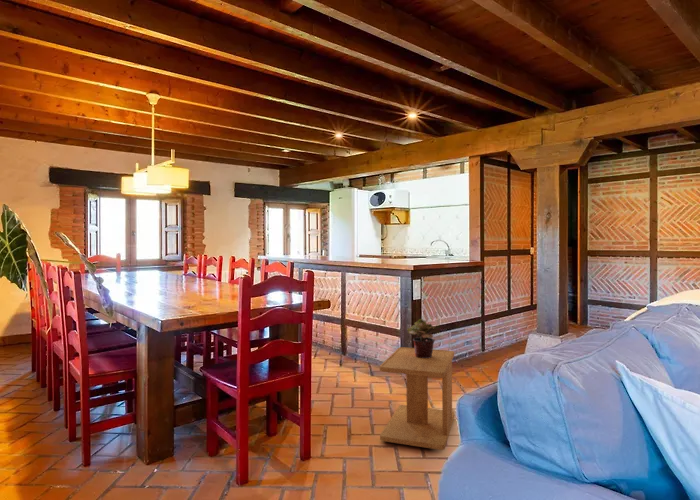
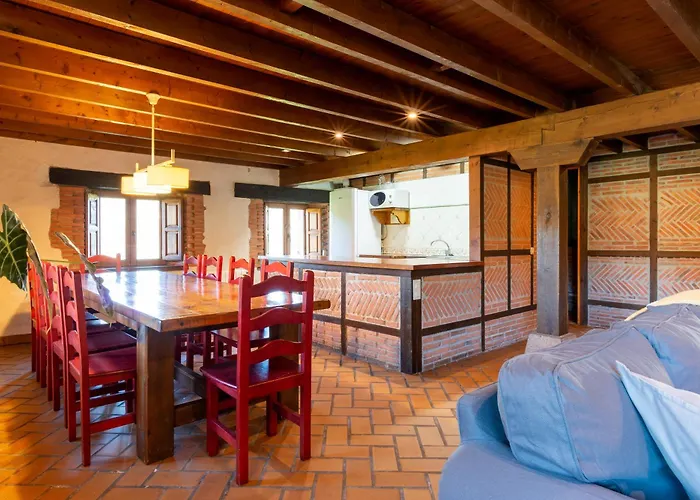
- side table [379,346,455,451]
- potted plant [406,318,437,358]
